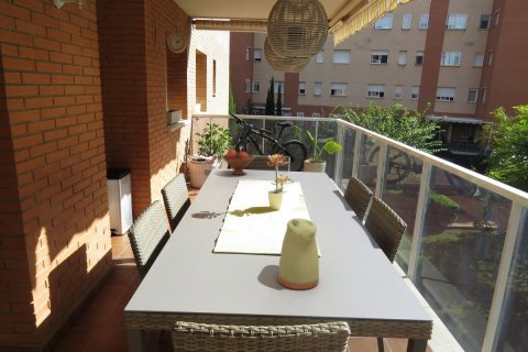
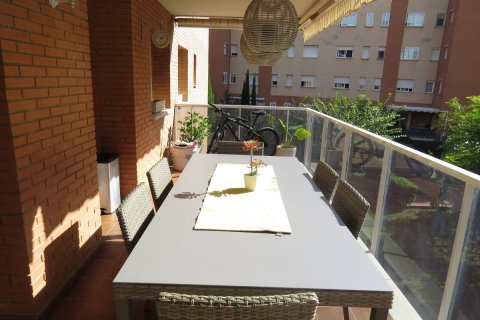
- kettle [276,217,320,290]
- fruit bowl [221,148,256,176]
